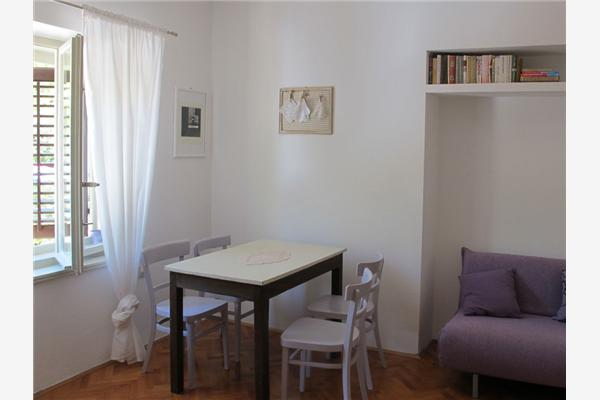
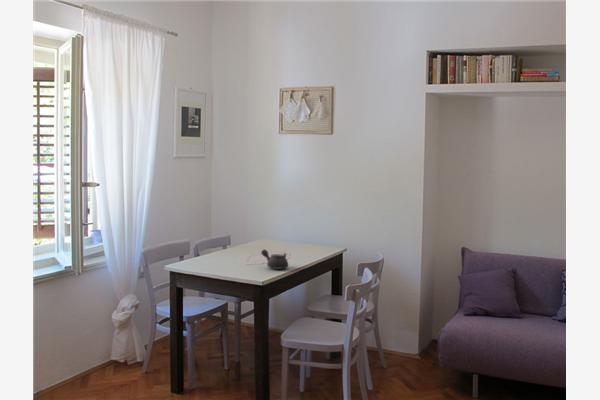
+ teapot [260,248,289,270]
